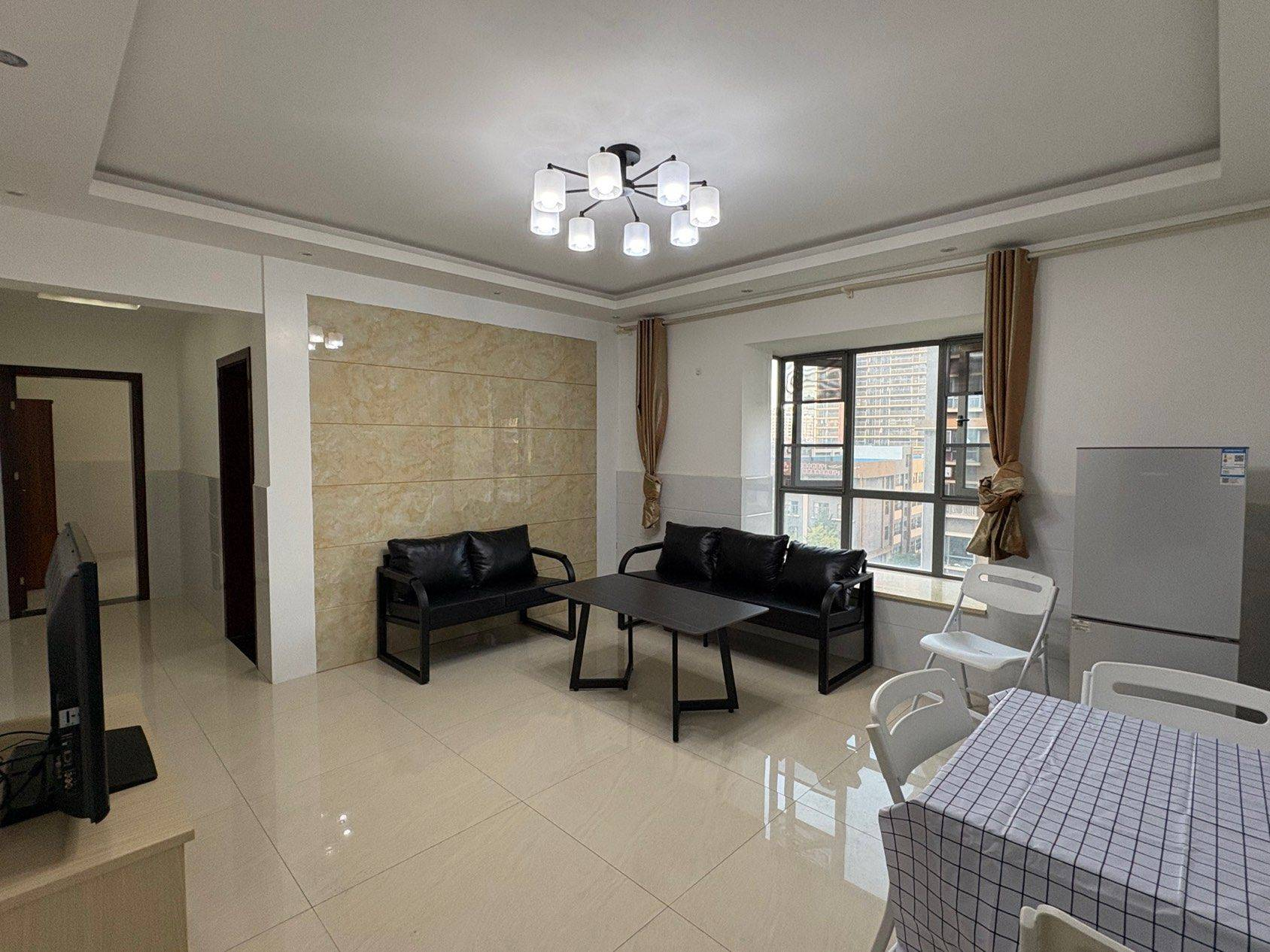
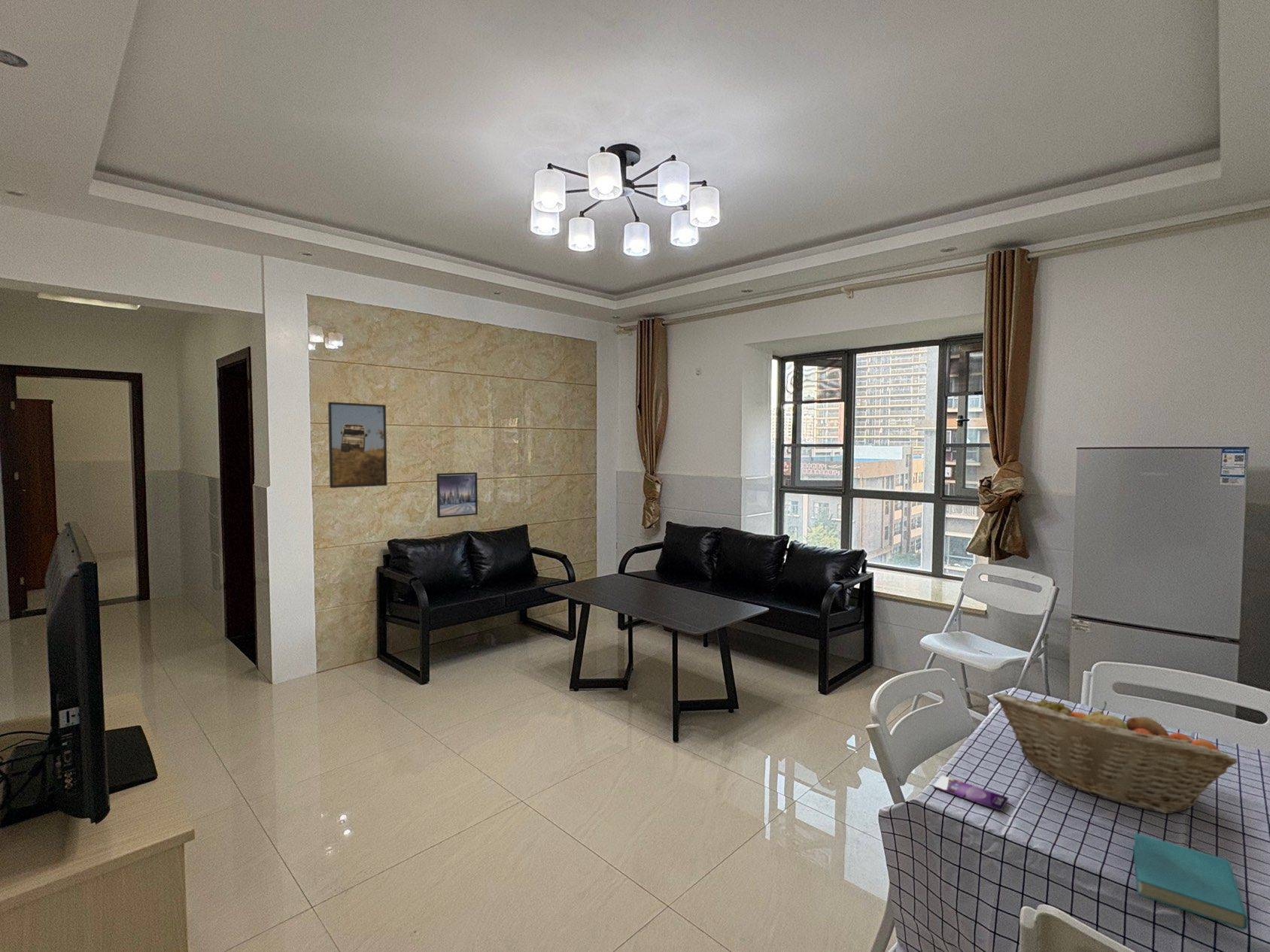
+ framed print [327,402,388,489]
+ smartphone [932,775,1009,811]
+ fruit basket [992,692,1238,814]
+ book [1132,832,1249,930]
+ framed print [436,471,479,519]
